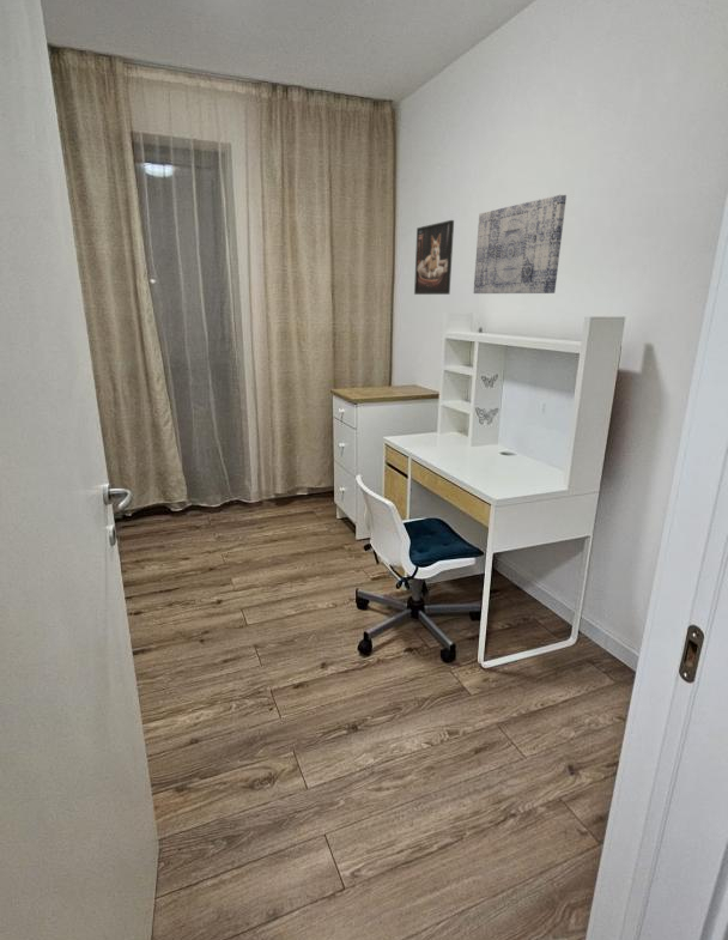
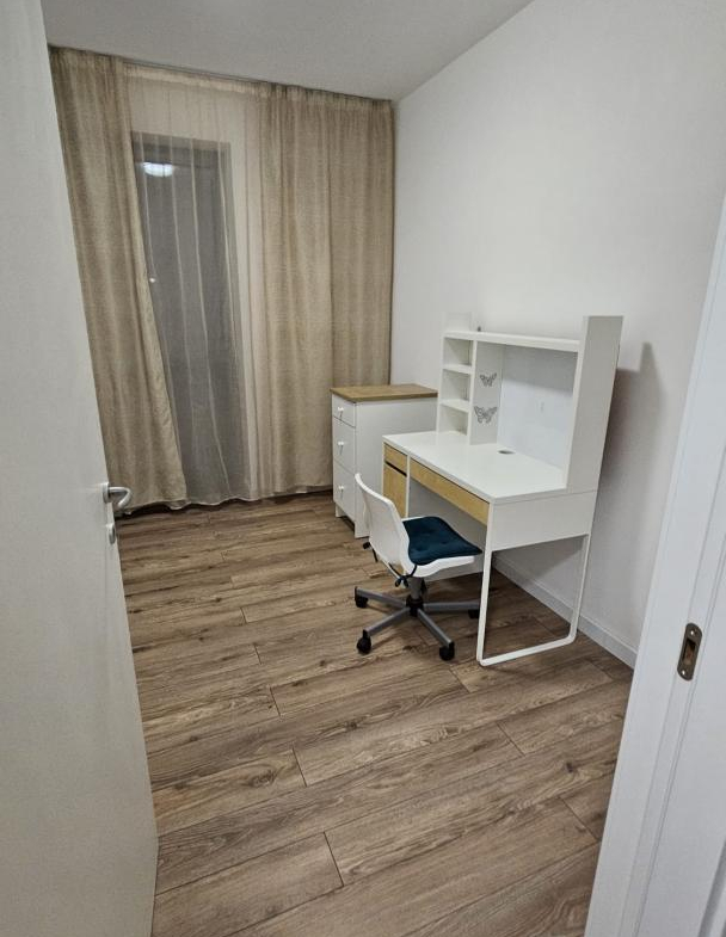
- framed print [413,219,455,296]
- wall art [473,193,568,295]
